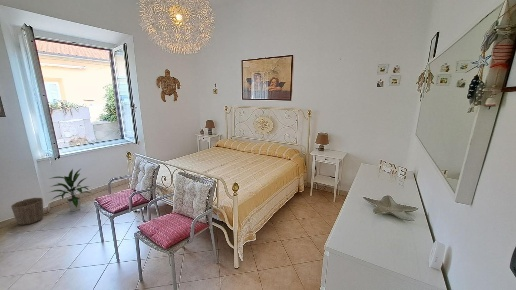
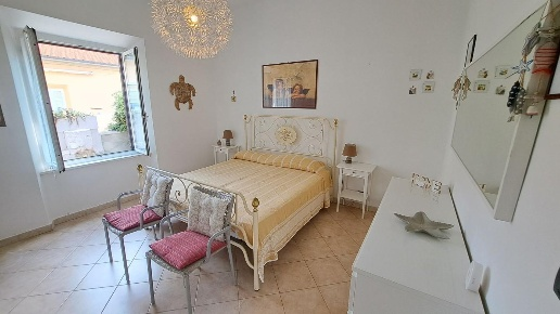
- indoor plant [47,168,91,213]
- waste basket [10,197,44,226]
